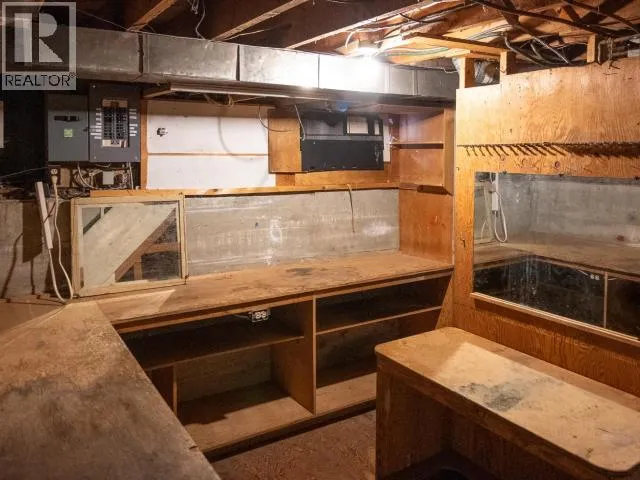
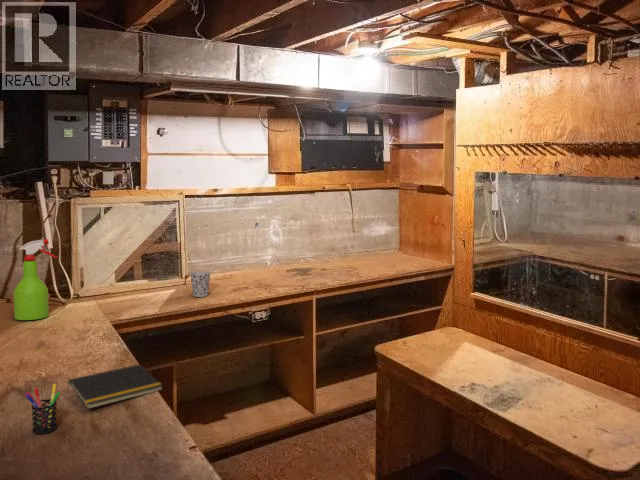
+ spray bottle [13,238,59,321]
+ cup [189,270,212,298]
+ pen holder [24,383,61,435]
+ notepad [66,363,164,410]
